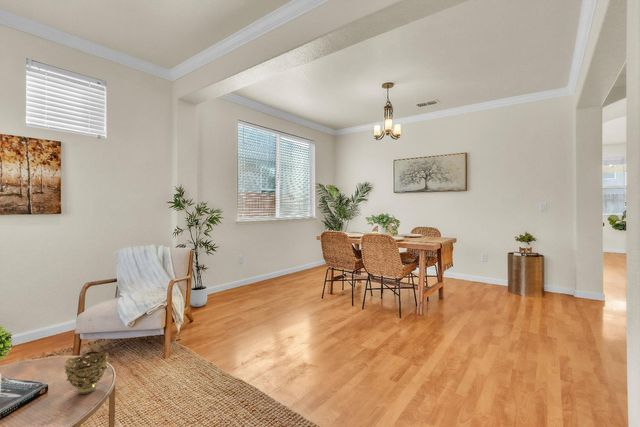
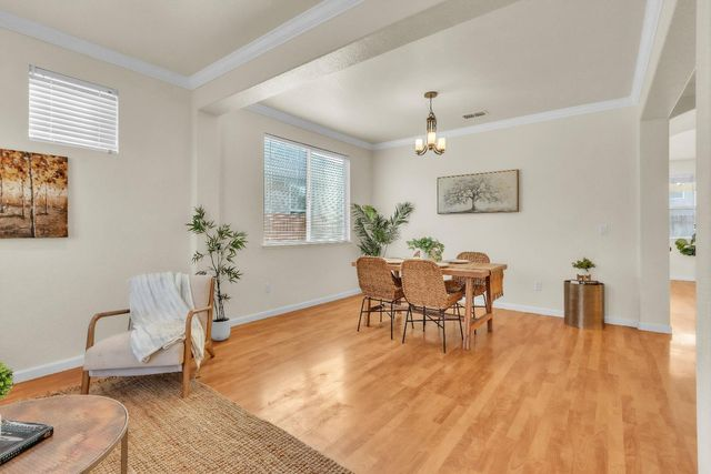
- decorative bowl [63,350,109,395]
